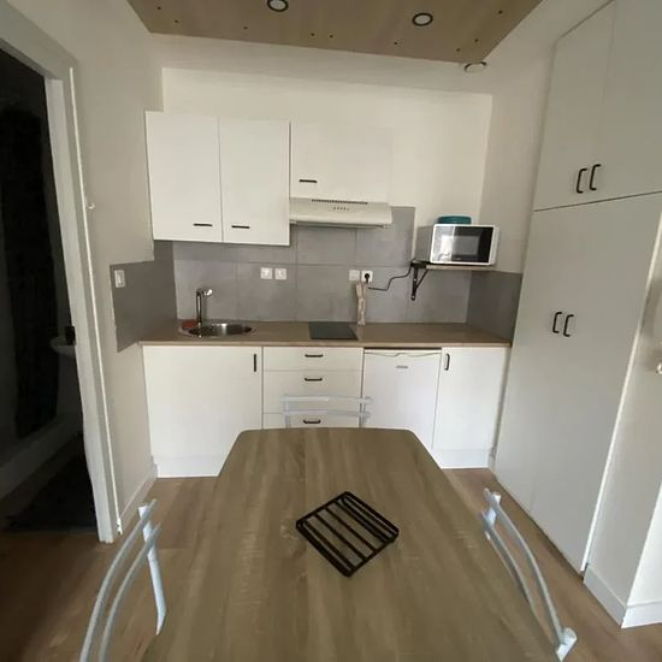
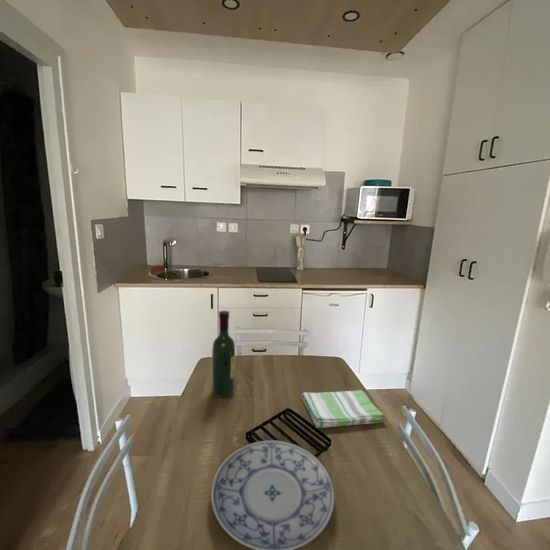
+ dish towel [301,389,385,429]
+ wine bottle [211,310,236,398]
+ plate [210,439,336,550]
